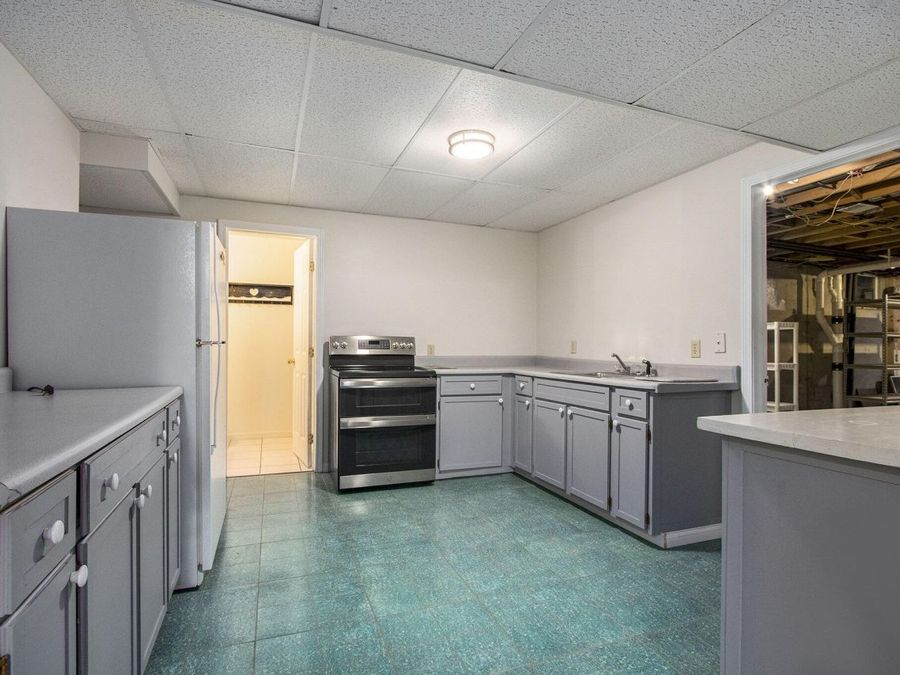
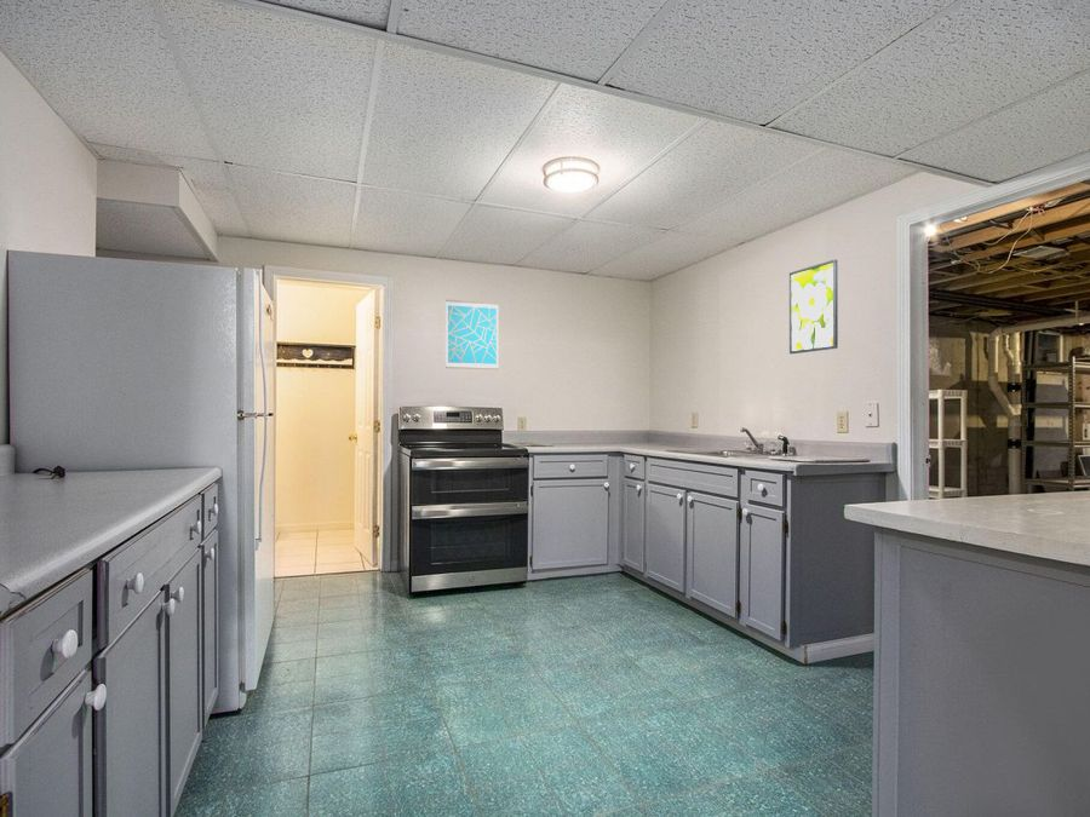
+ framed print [788,258,839,355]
+ wall art [444,299,500,370]
